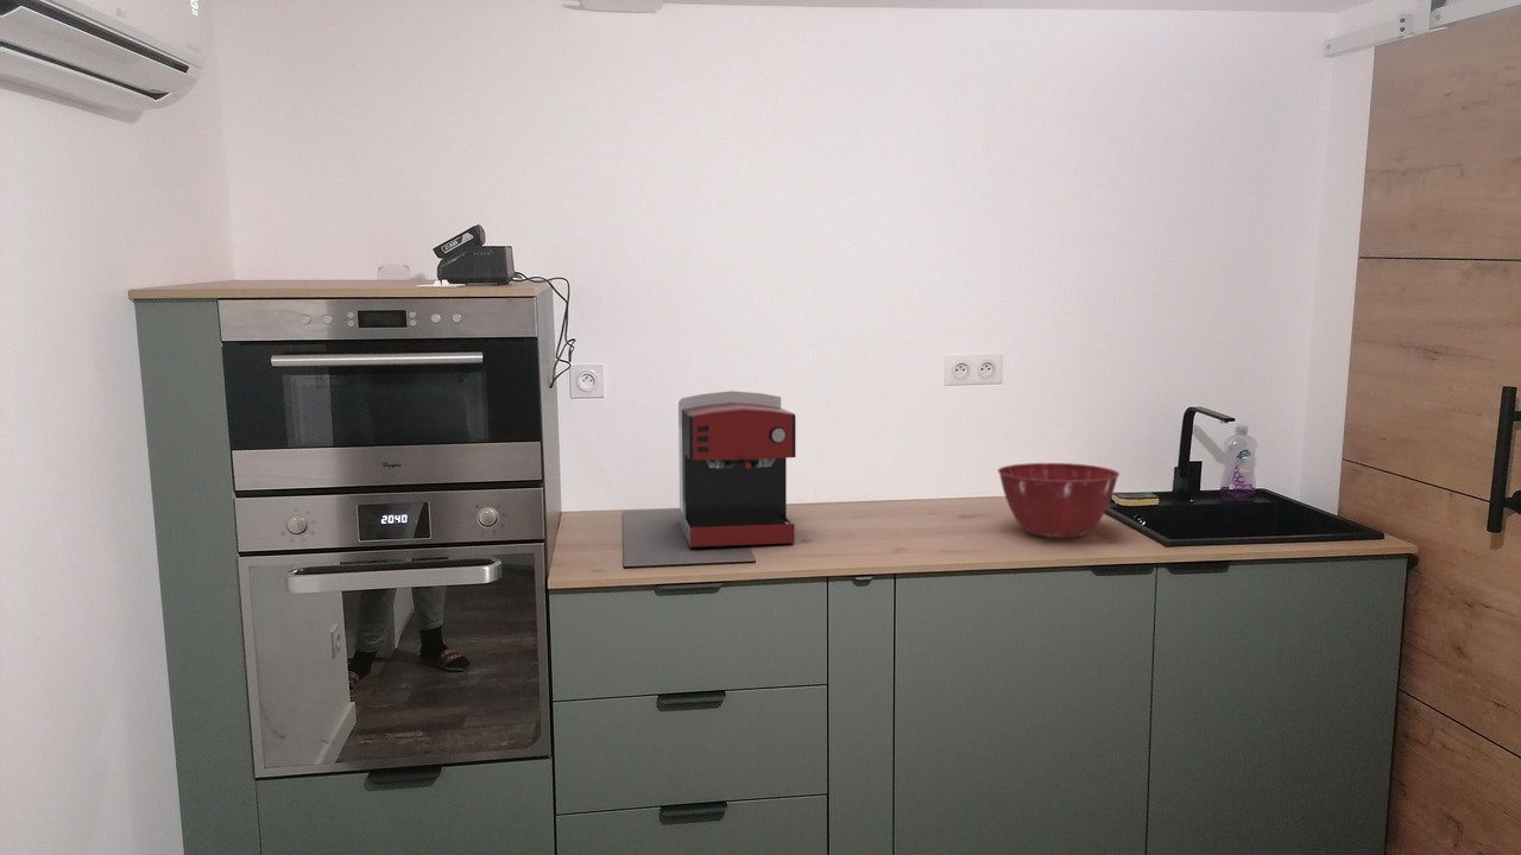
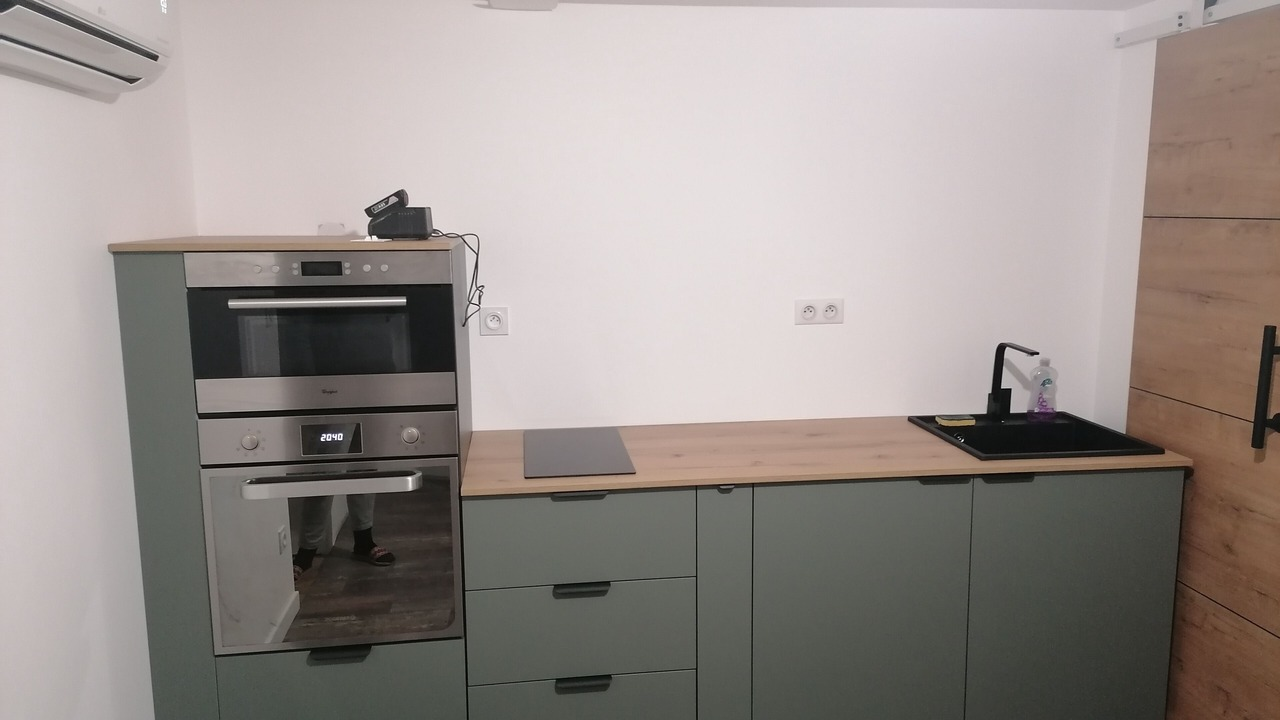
- coffee maker [677,390,797,547]
- mixing bowl [997,462,1121,539]
